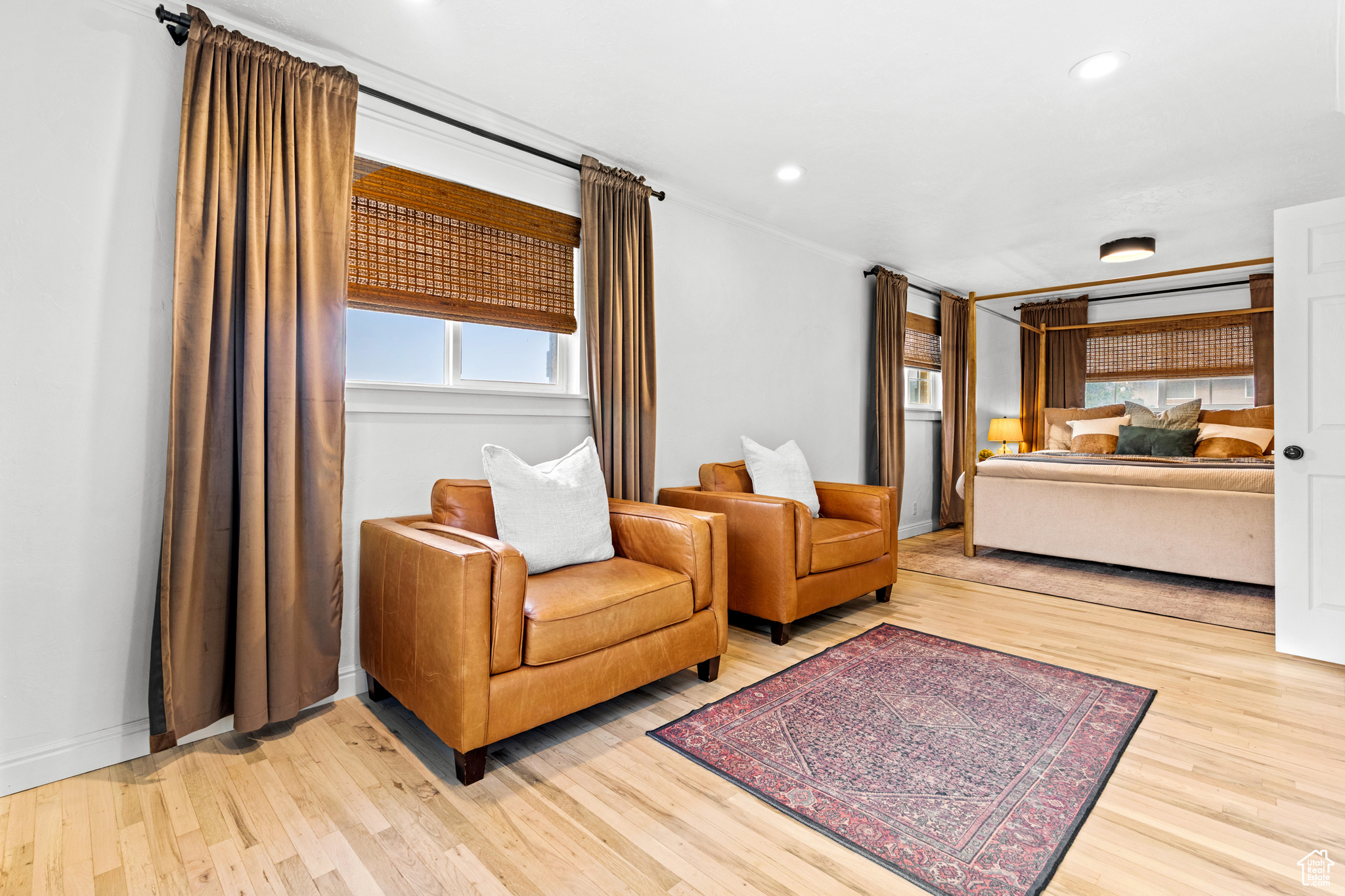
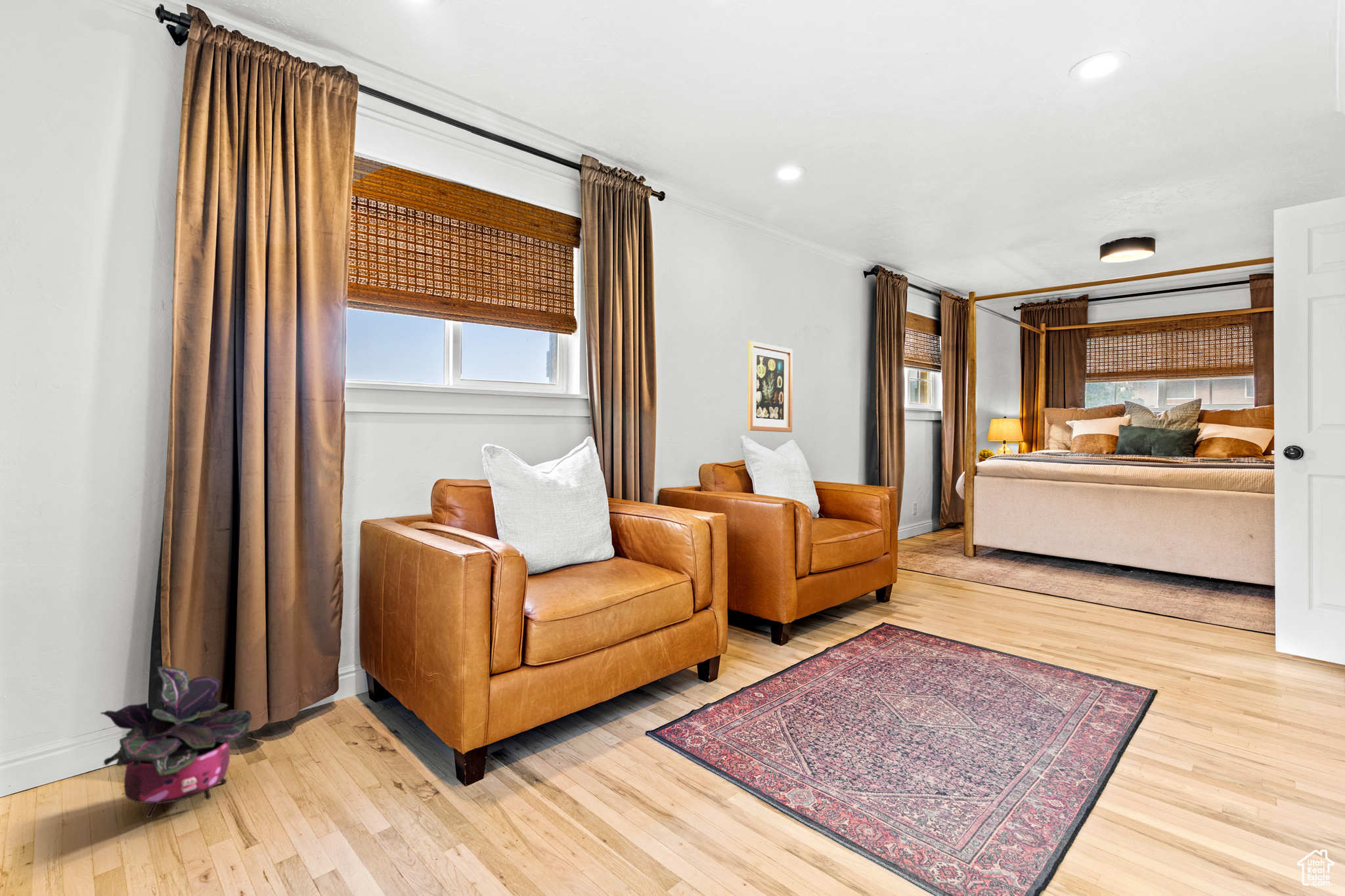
+ wall art [747,340,793,433]
+ potted plant [100,666,253,819]
